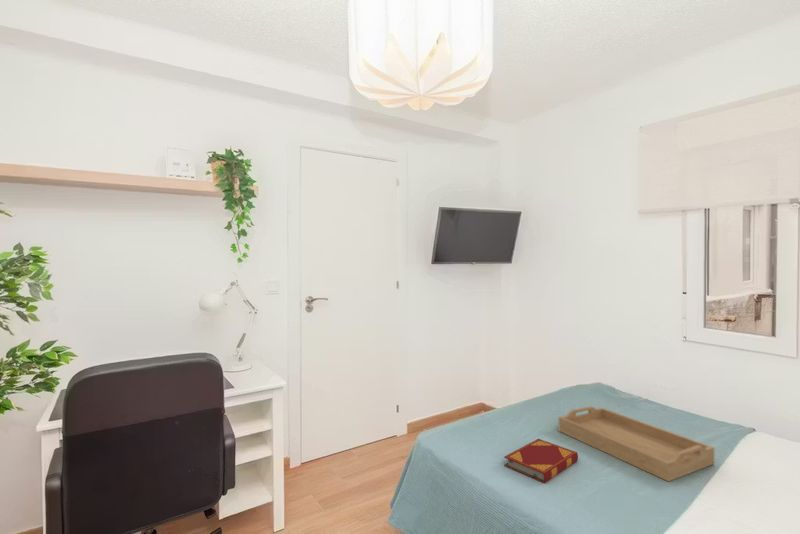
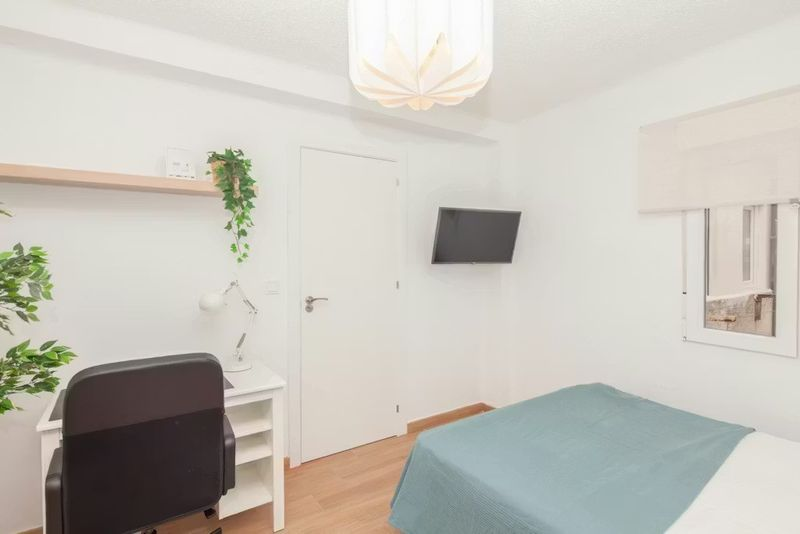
- hardback book [503,438,579,484]
- serving tray [558,405,715,482]
